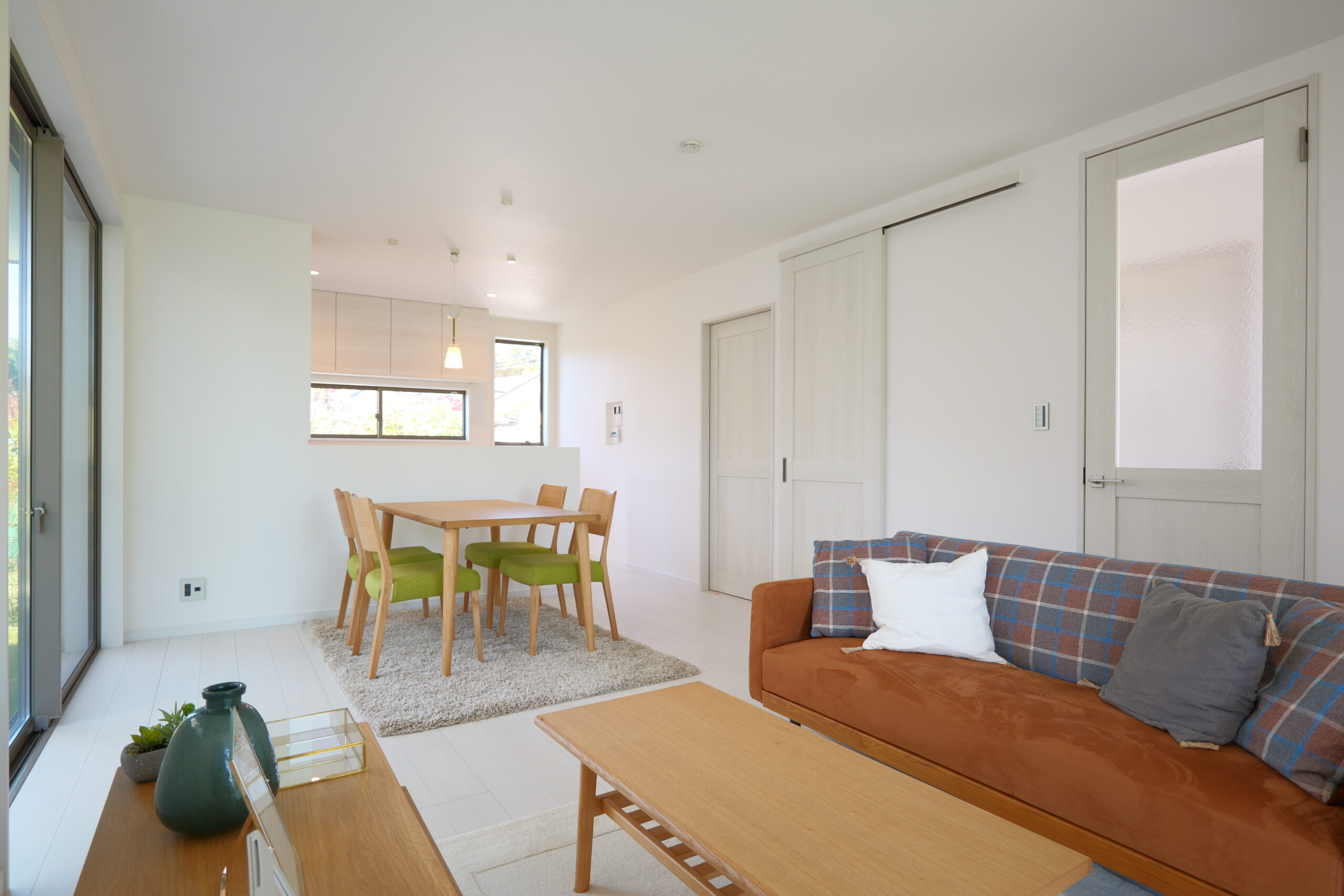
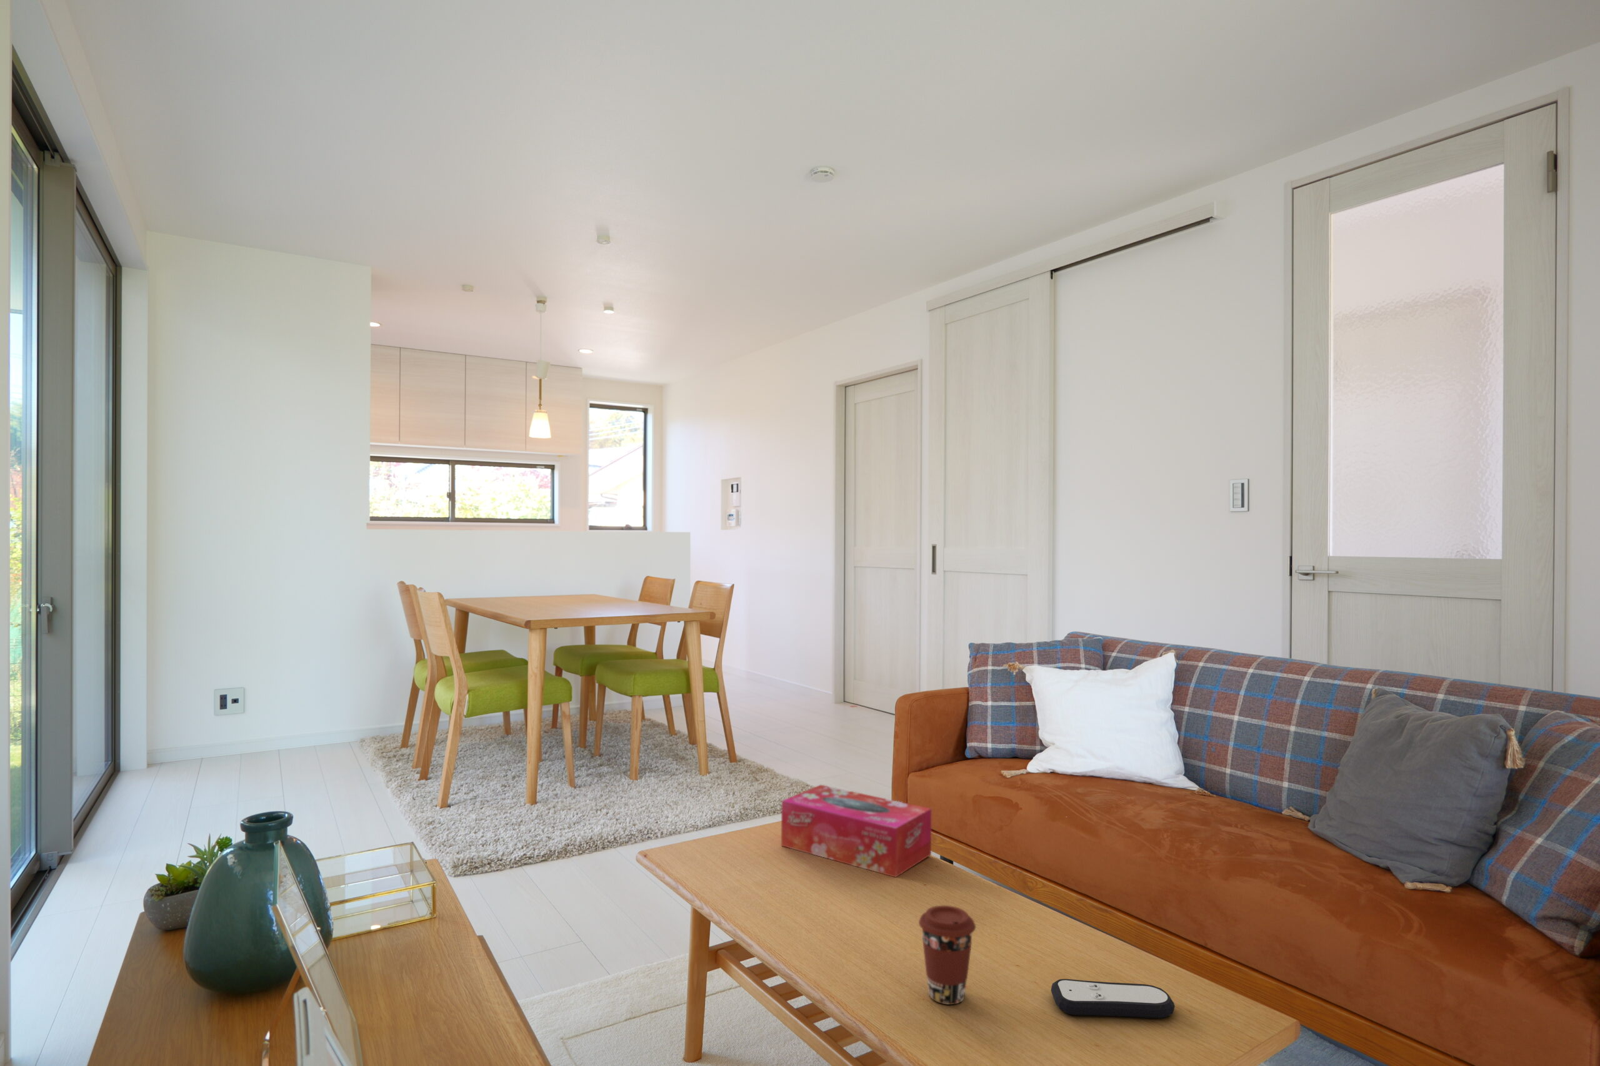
+ tissue box [781,784,932,878]
+ remote control [1051,979,1175,1020]
+ coffee cup [918,905,976,1005]
